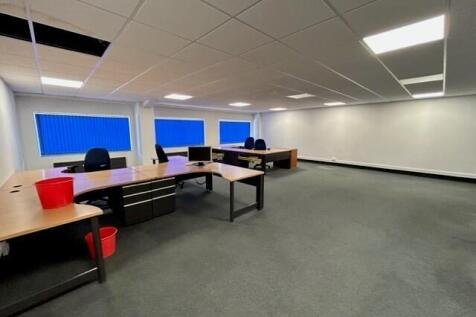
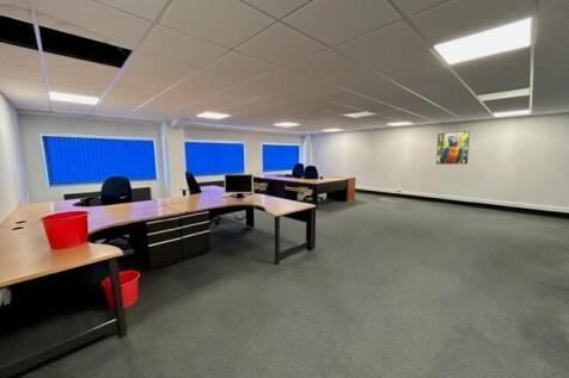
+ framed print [435,130,471,166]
